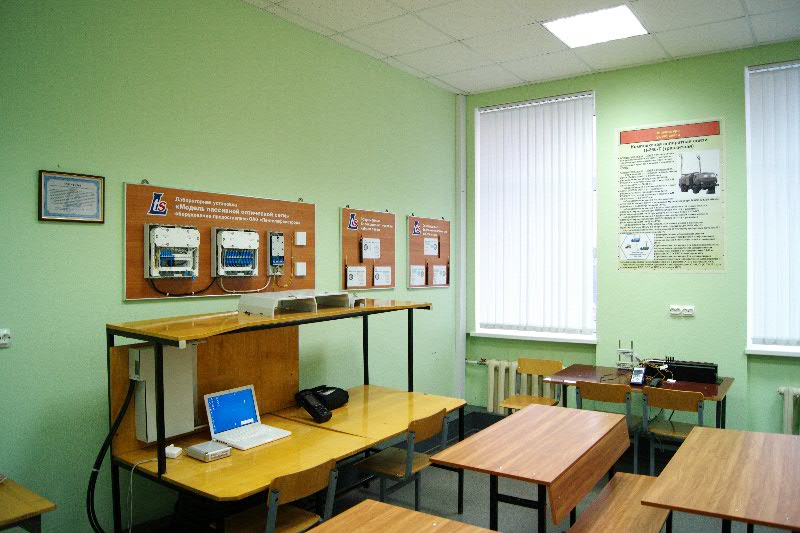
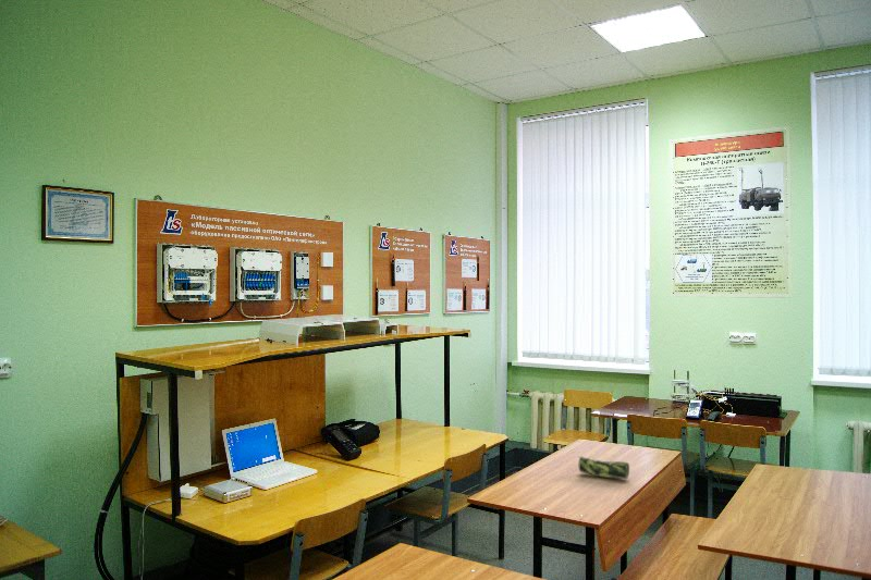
+ pencil case [578,455,630,480]
